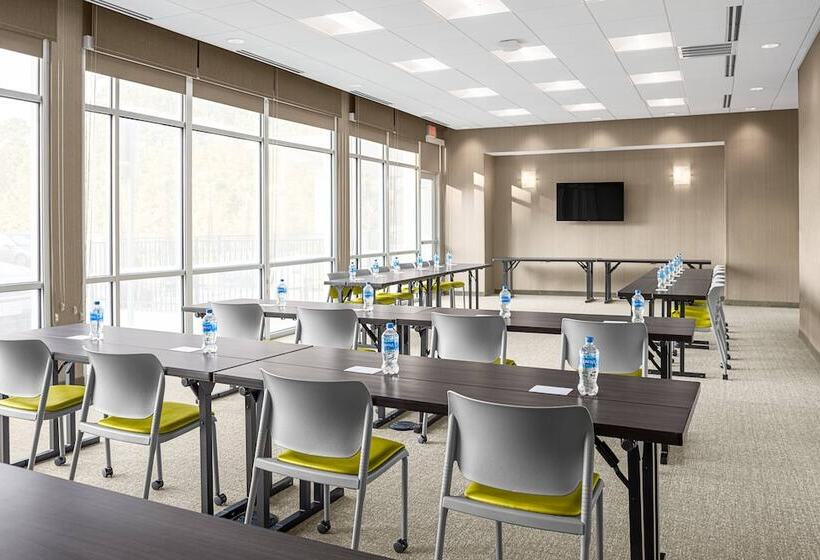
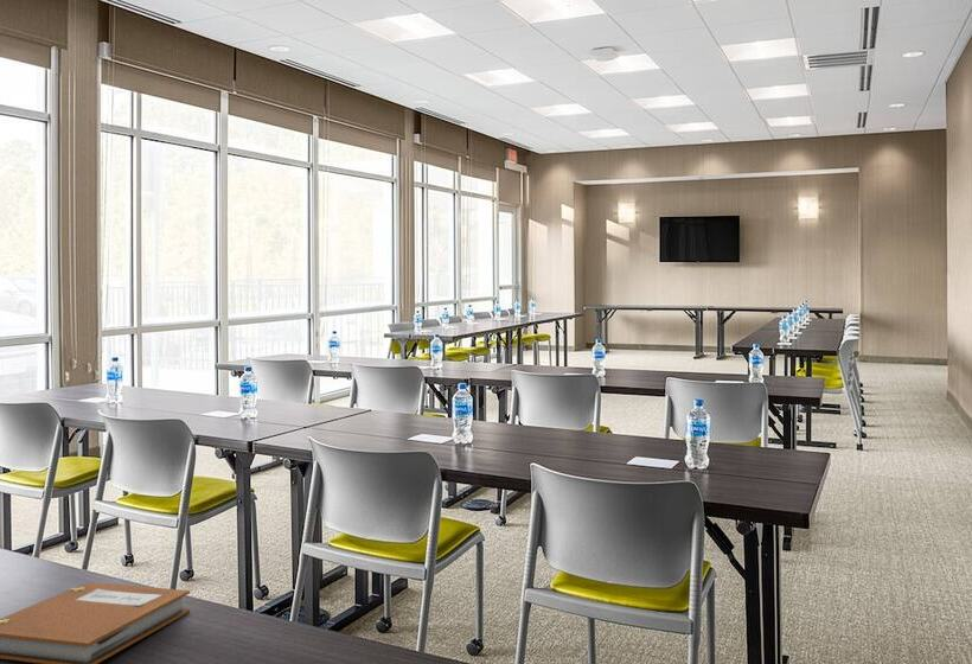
+ notebook [0,581,191,664]
